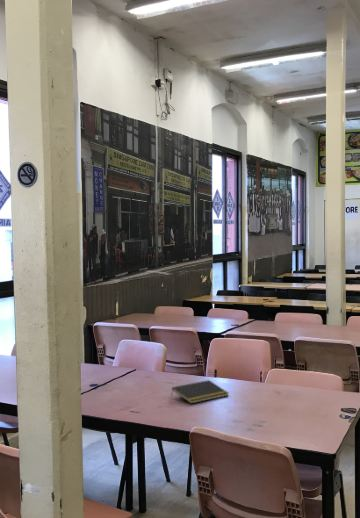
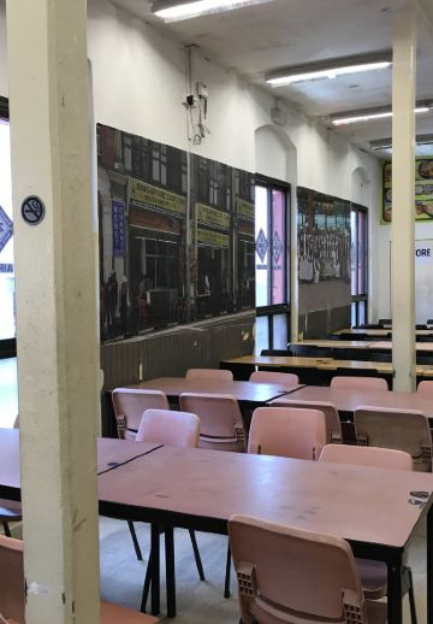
- notepad [170,379,229,405]
